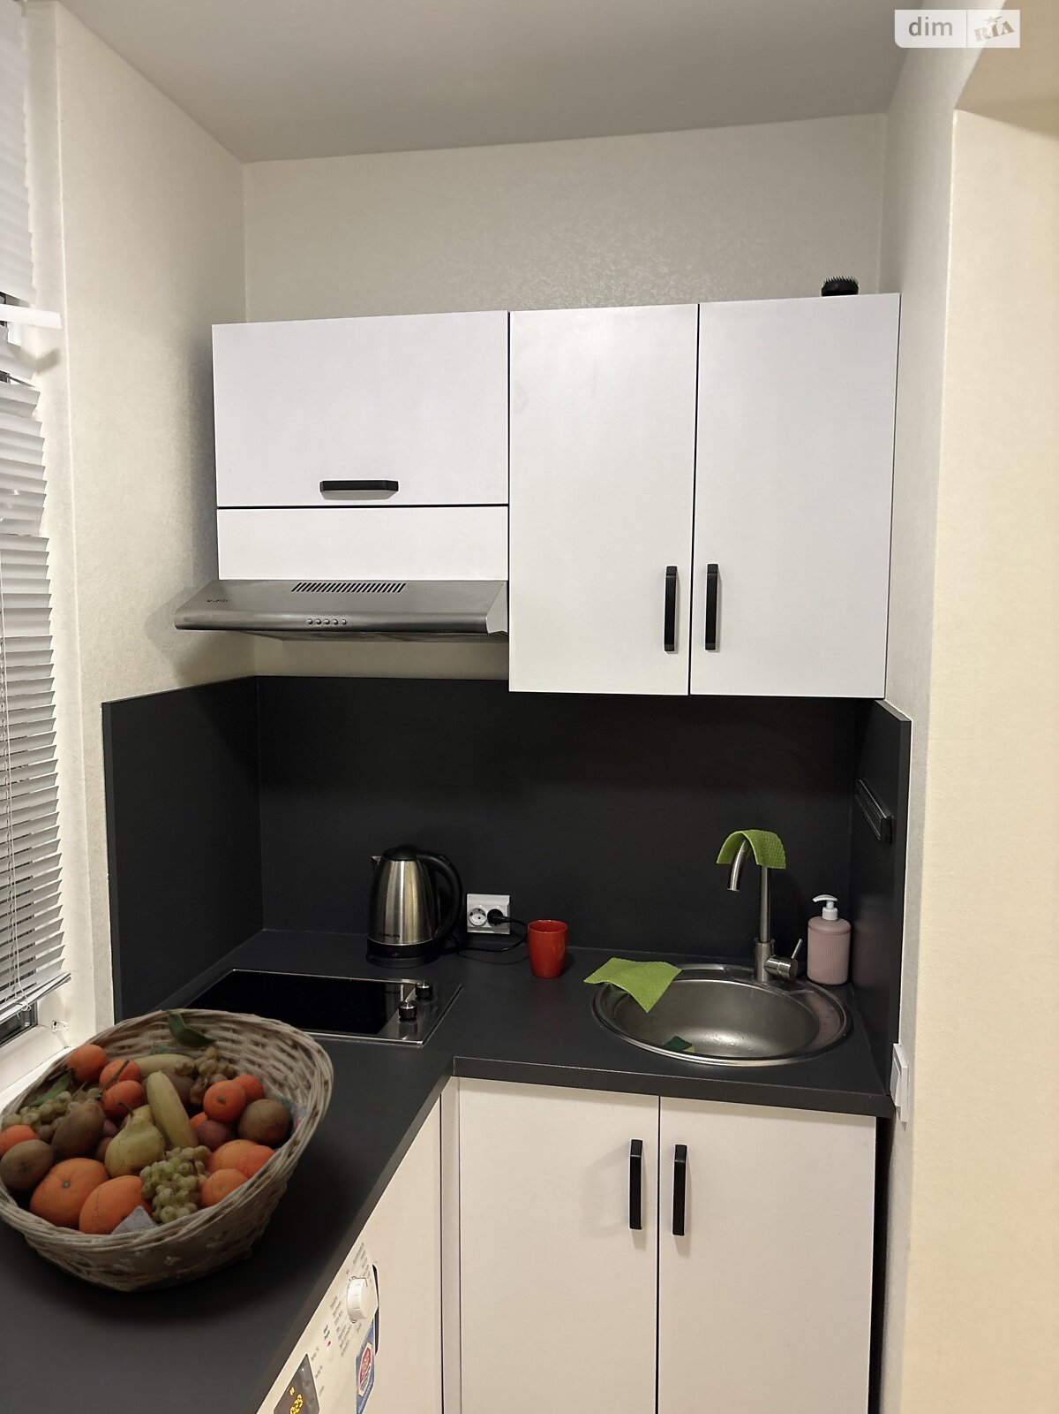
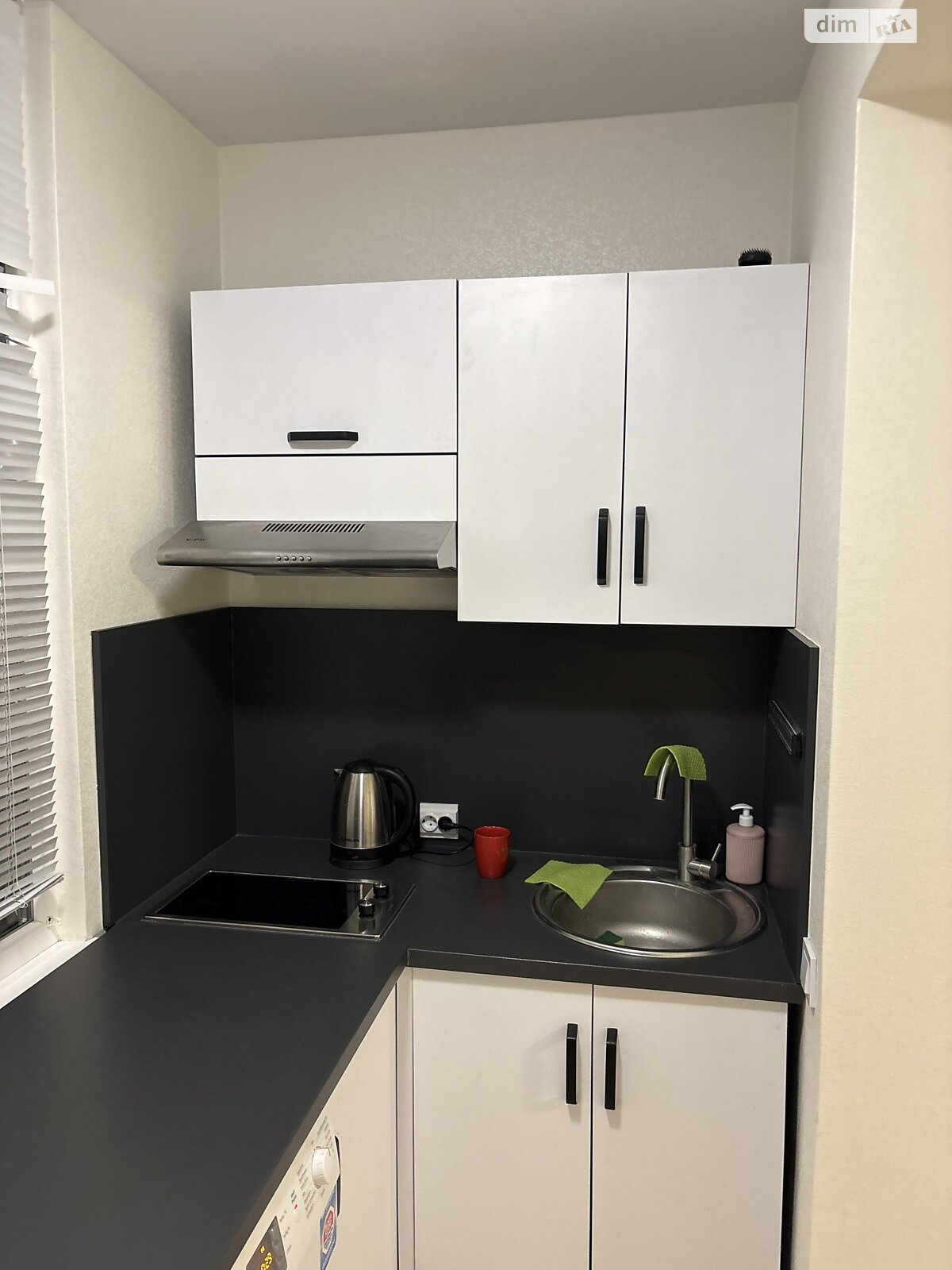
- fruit basket [0,1008,335,1293]
